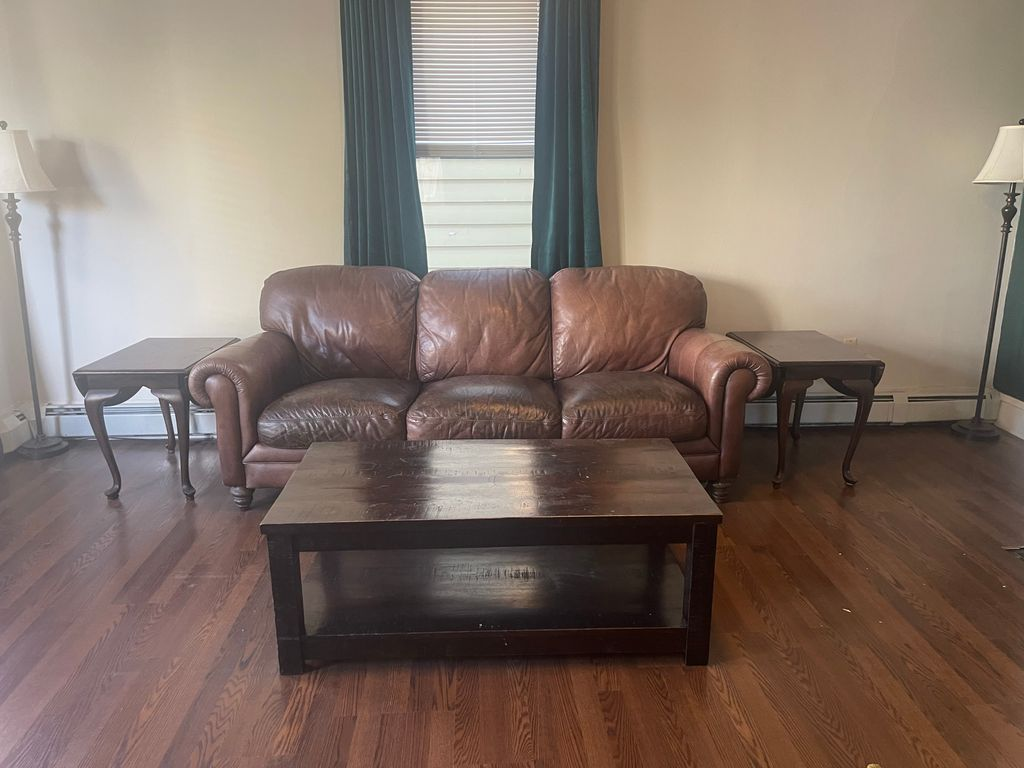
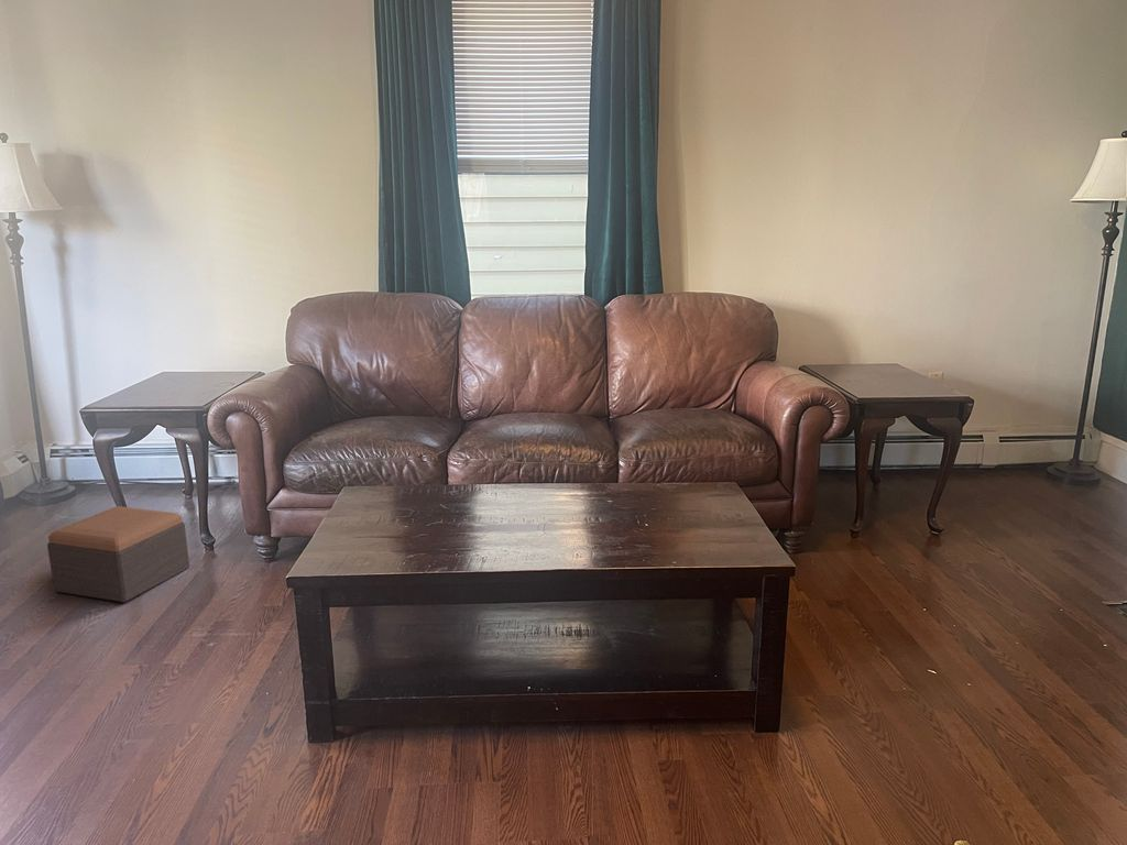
+ footstool [46,505,190,603]
